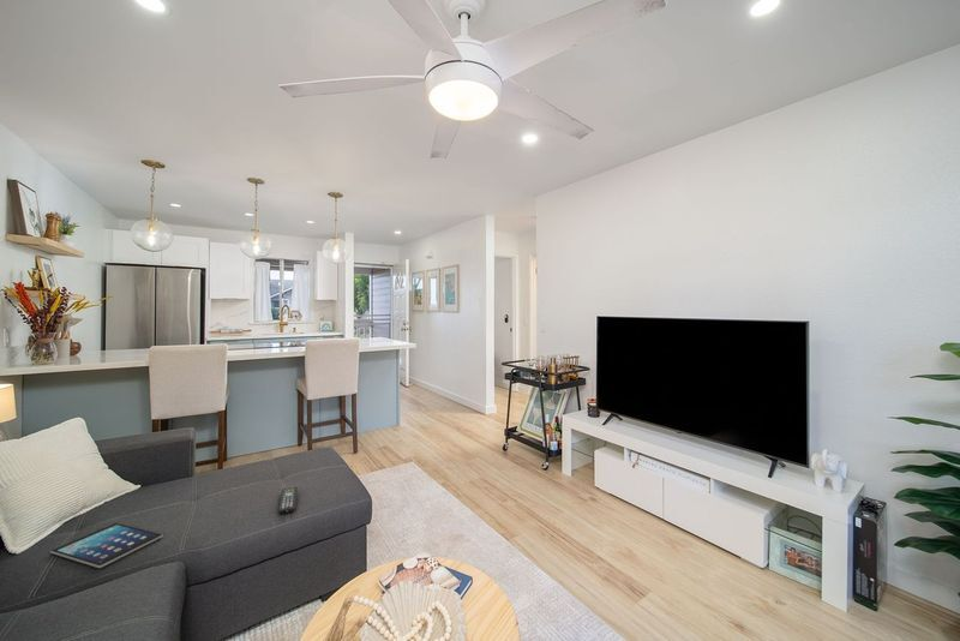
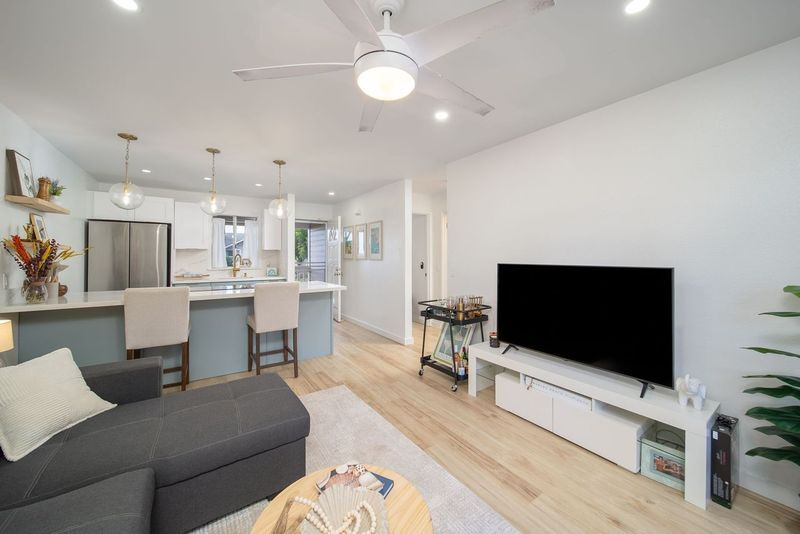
- tablet [49,522,164,569]
- remote control [277,485,299,515]
